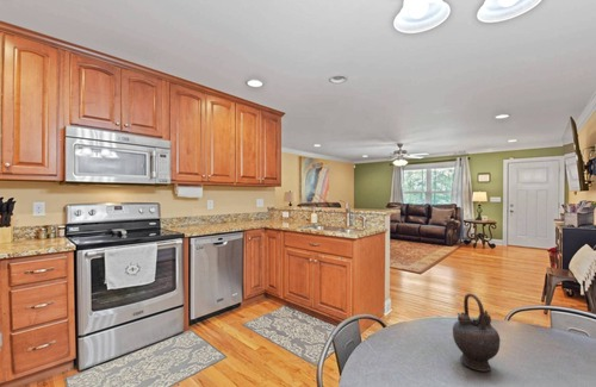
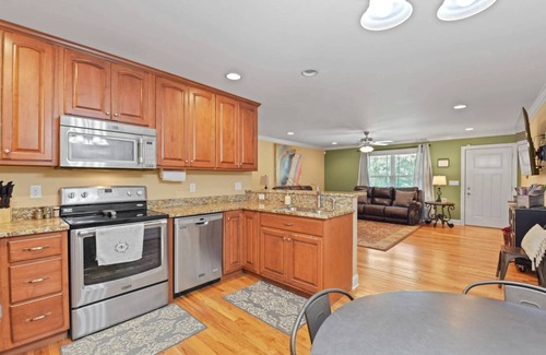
- teapot [452,292,502,373]
